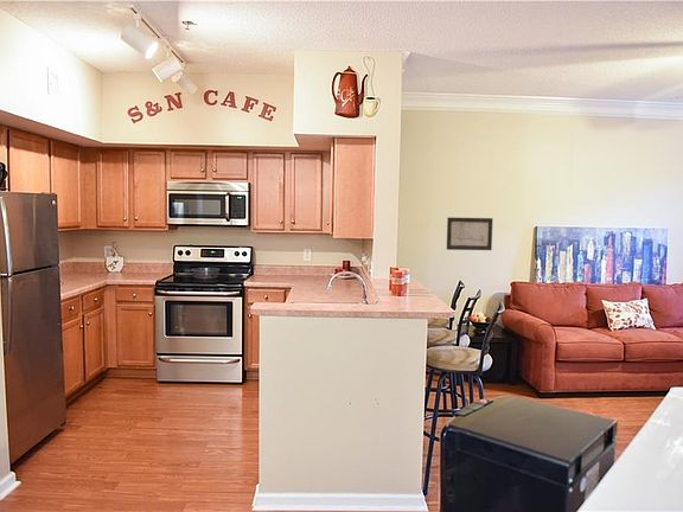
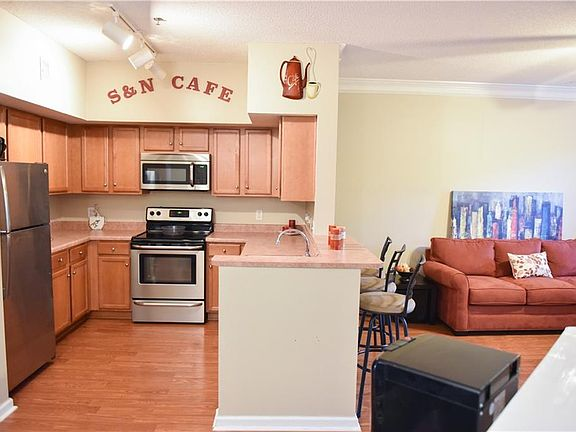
- wall art [446,217,493,251]
